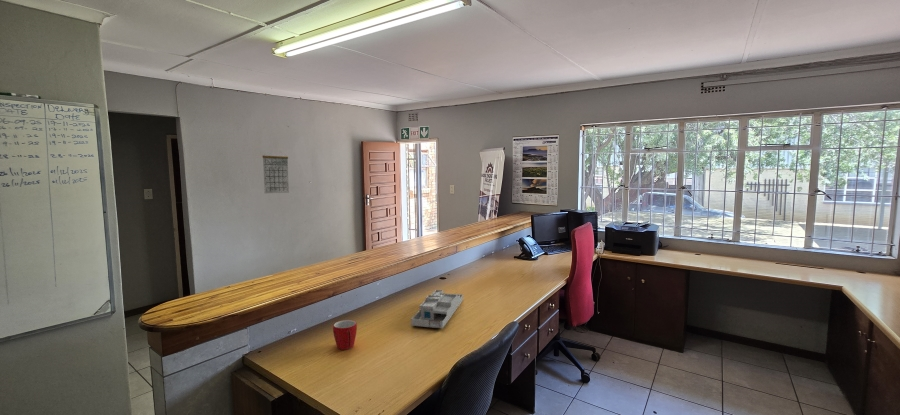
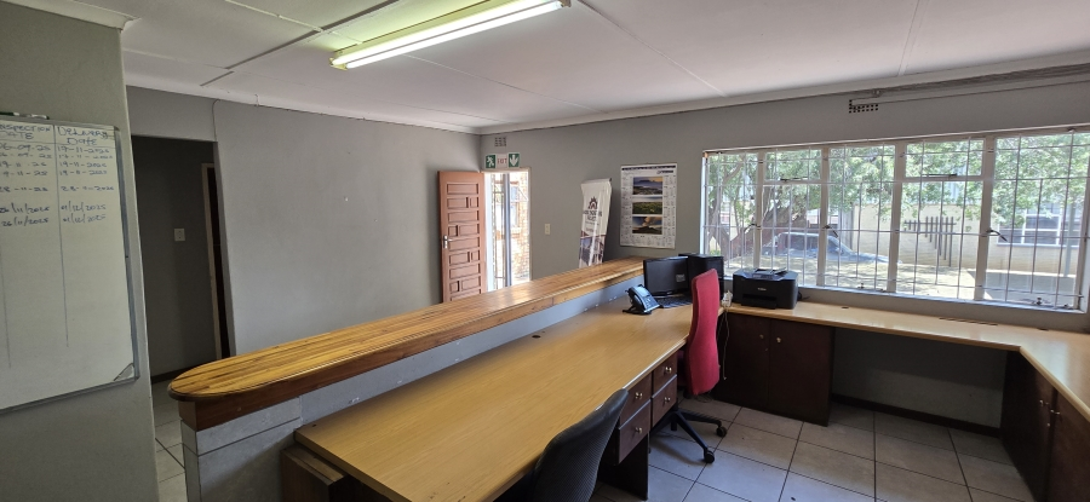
- desk organizer [410,289,464,329]
- mug [332,319,358,351]
- calendar [262,151,290,194]
